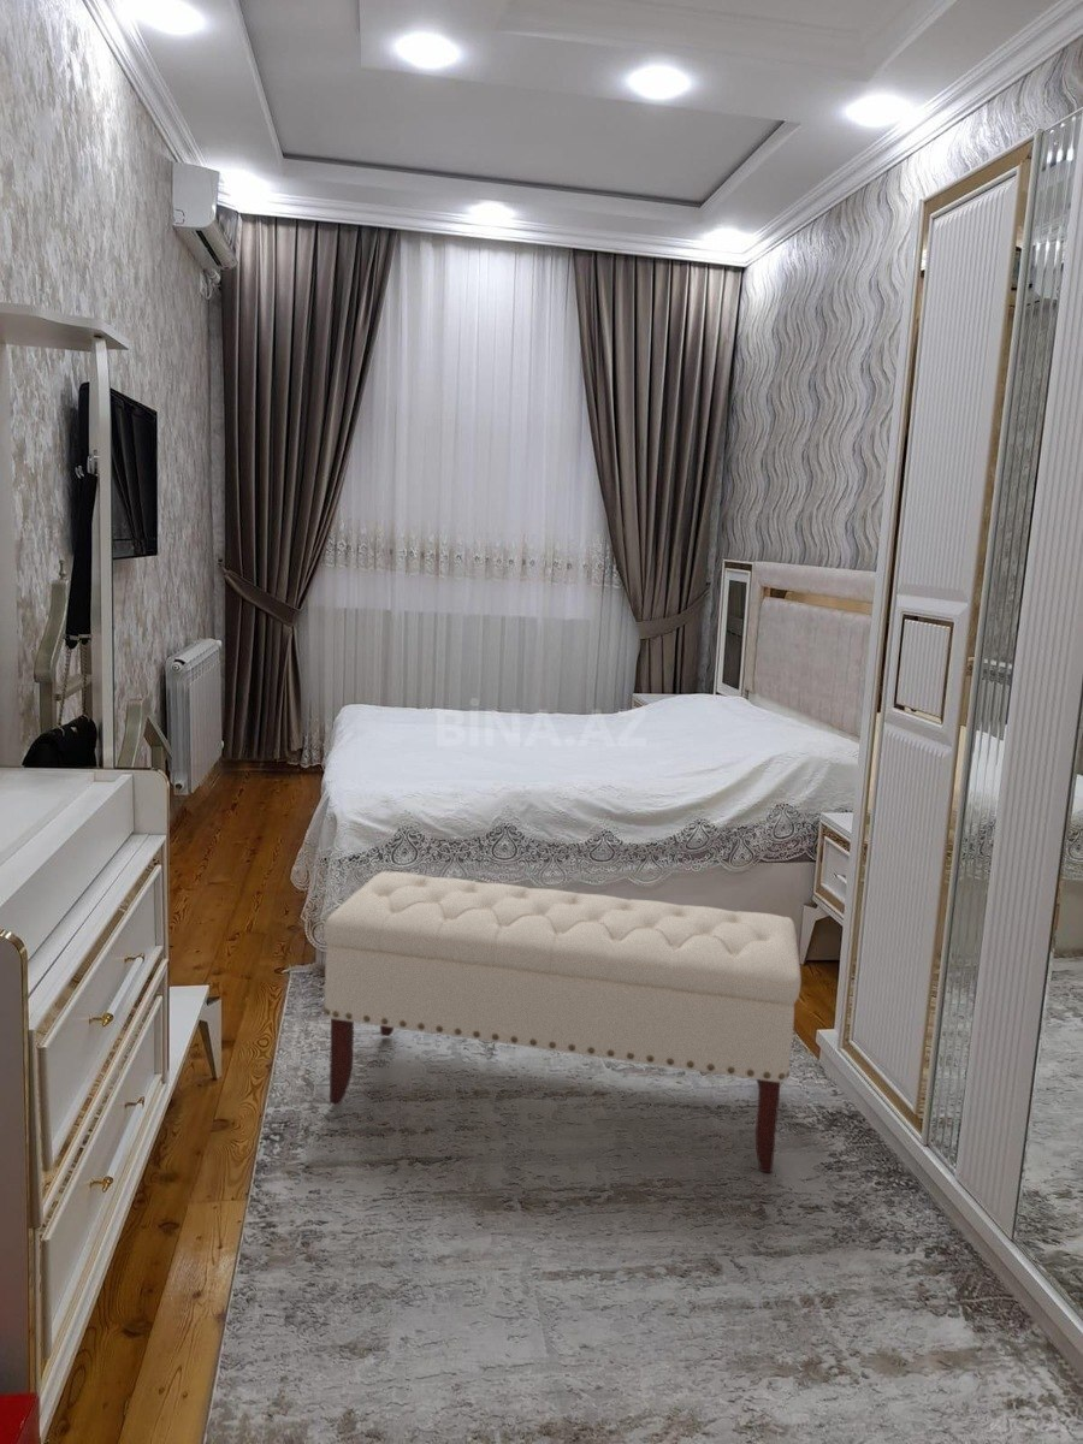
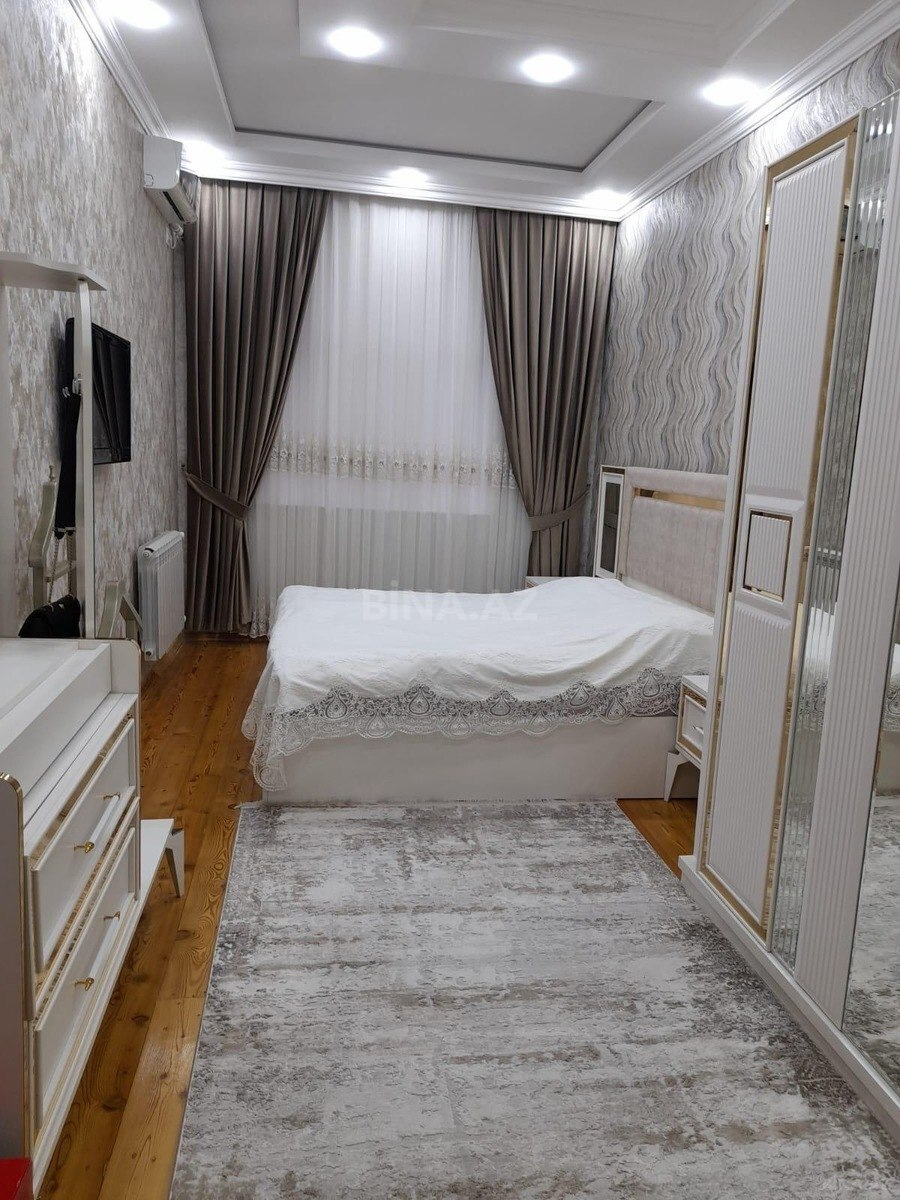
- bench [321,870,803,1174]
